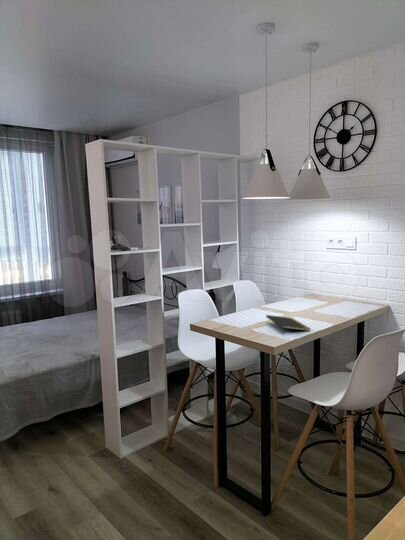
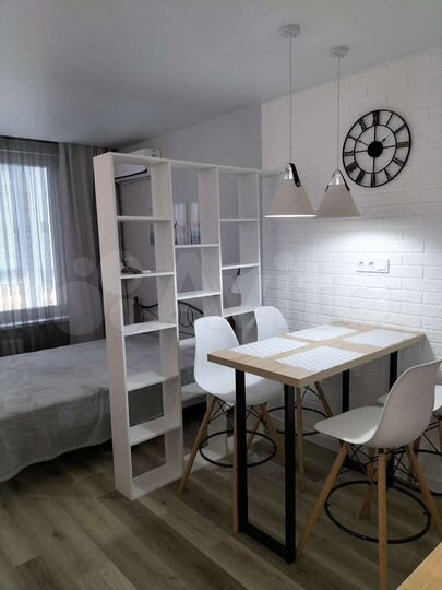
- notepad [265,314,311,335]
